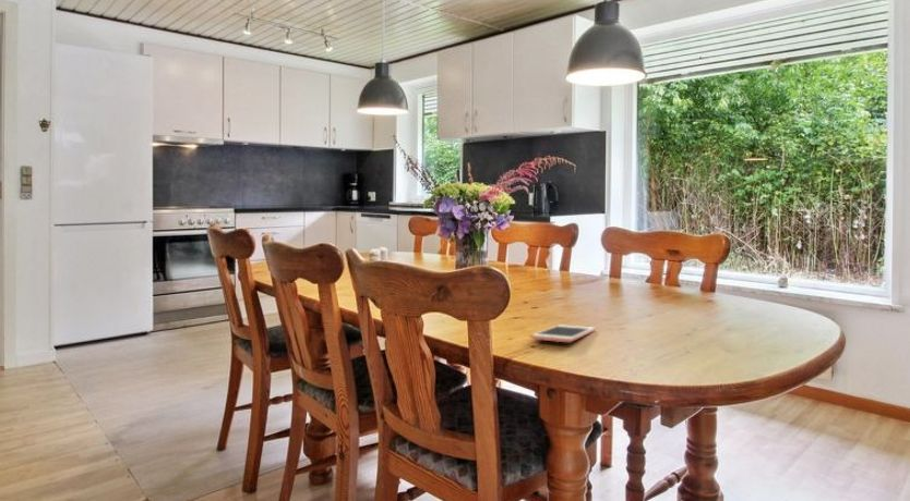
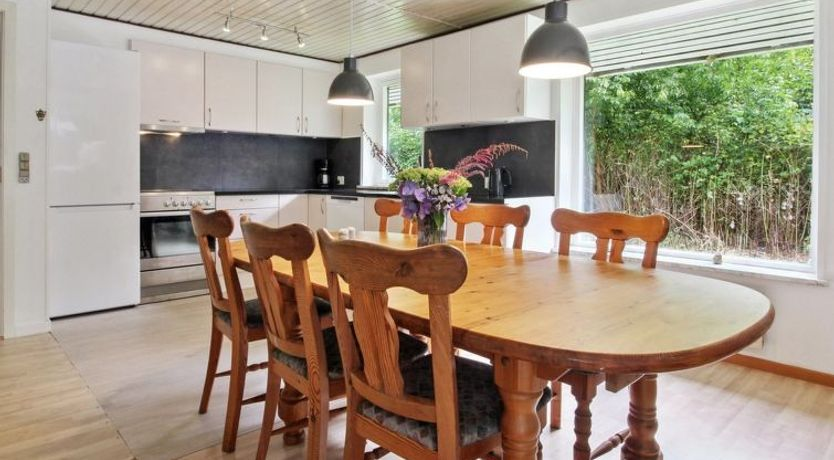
- cell phone [531,323,596,343]
